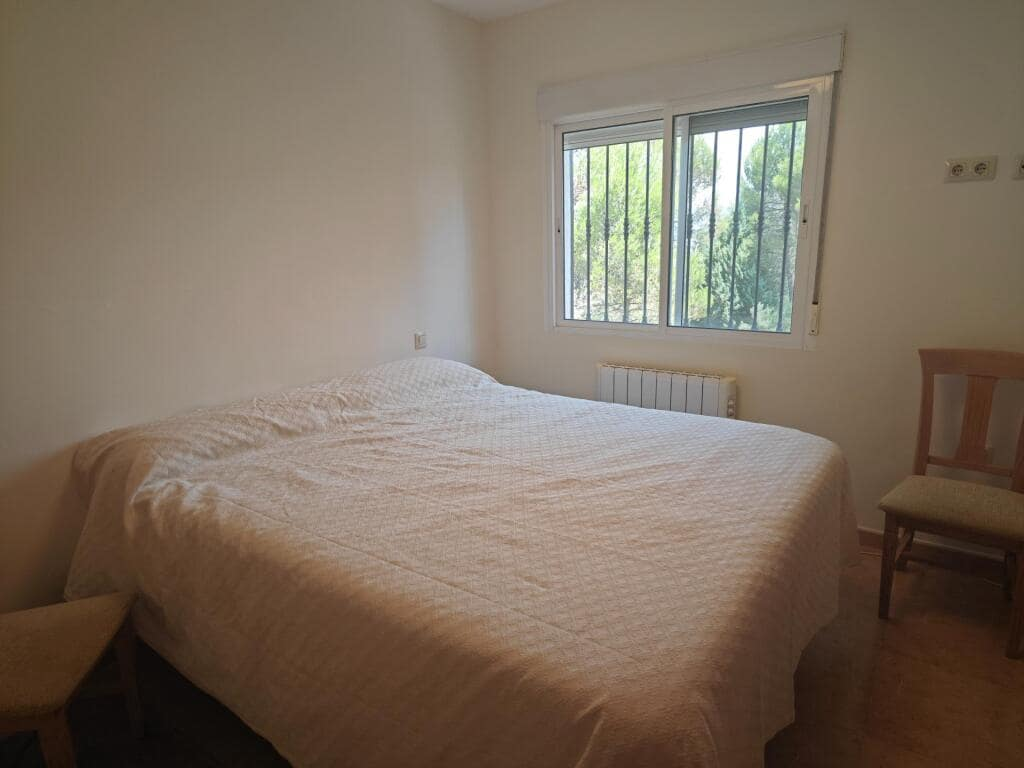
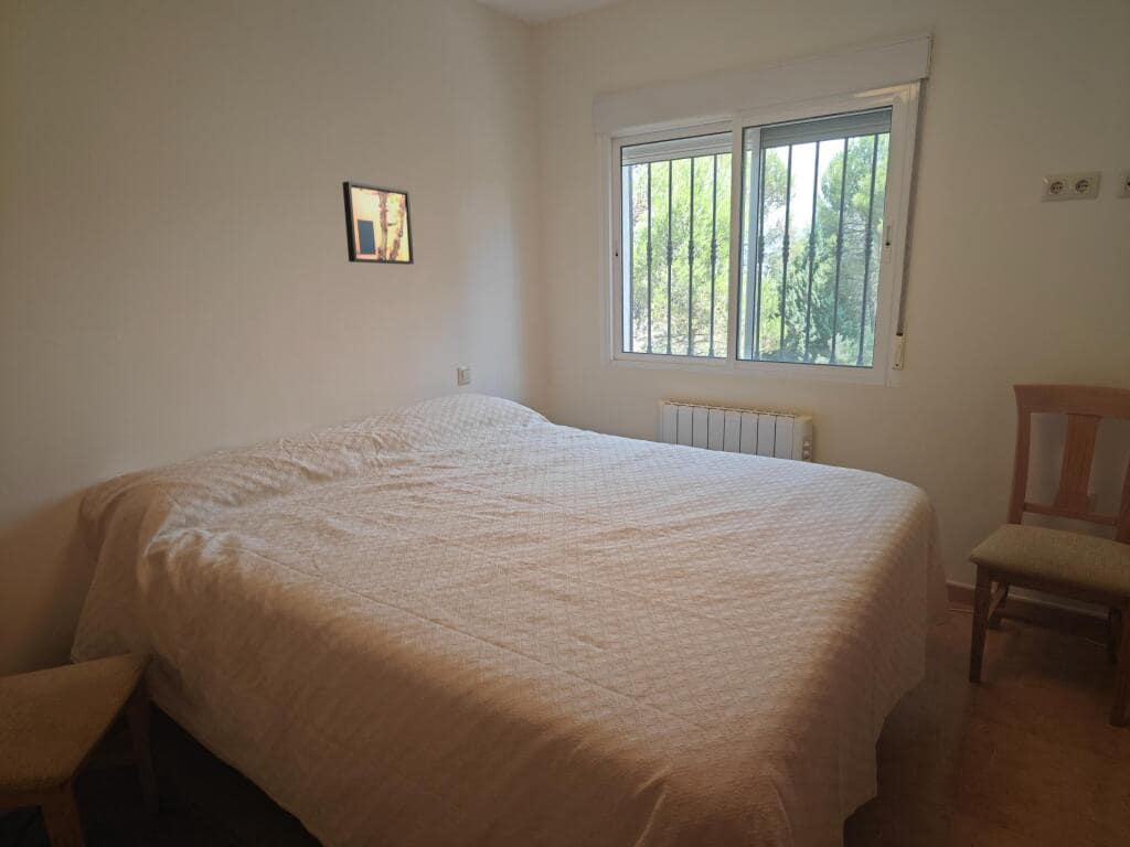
+ wall art [341,180,415,266]
